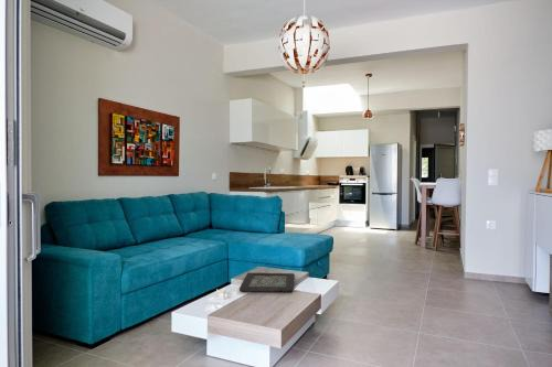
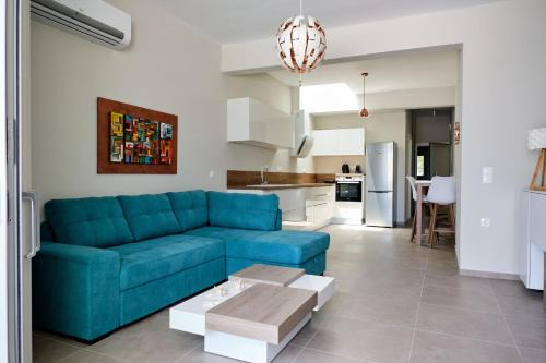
- decorative tray [238,271,296,293]
